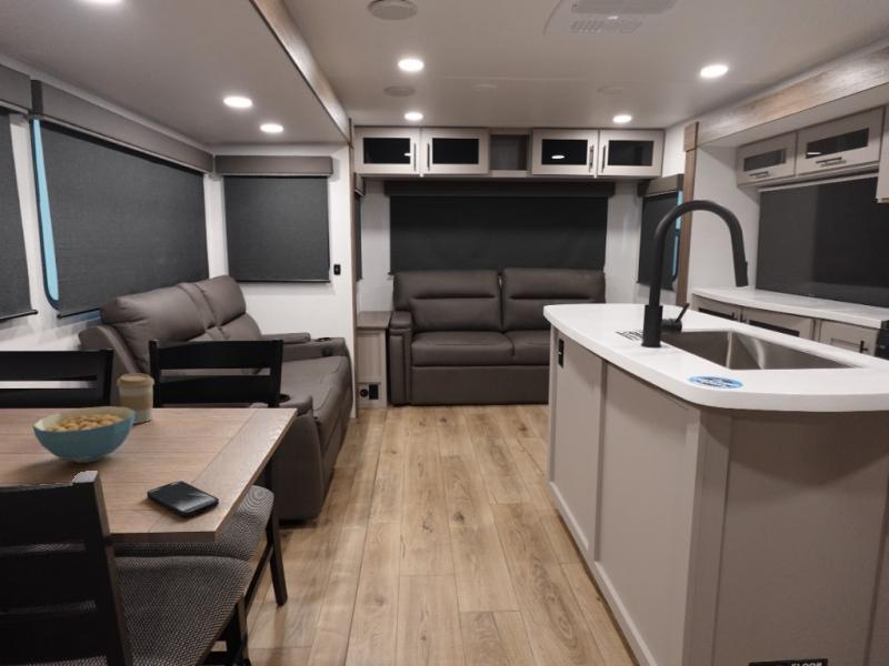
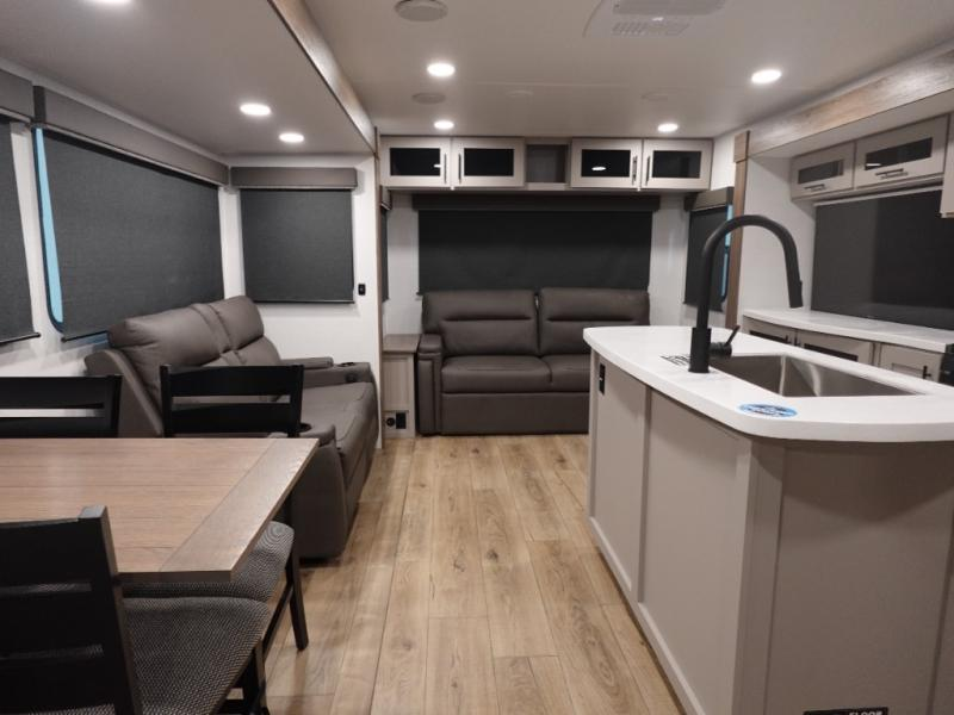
- coffee cup [116,372,156,424]
- smartphone [146,480,220,518]
- cereal bowl [31,405,134,464]
